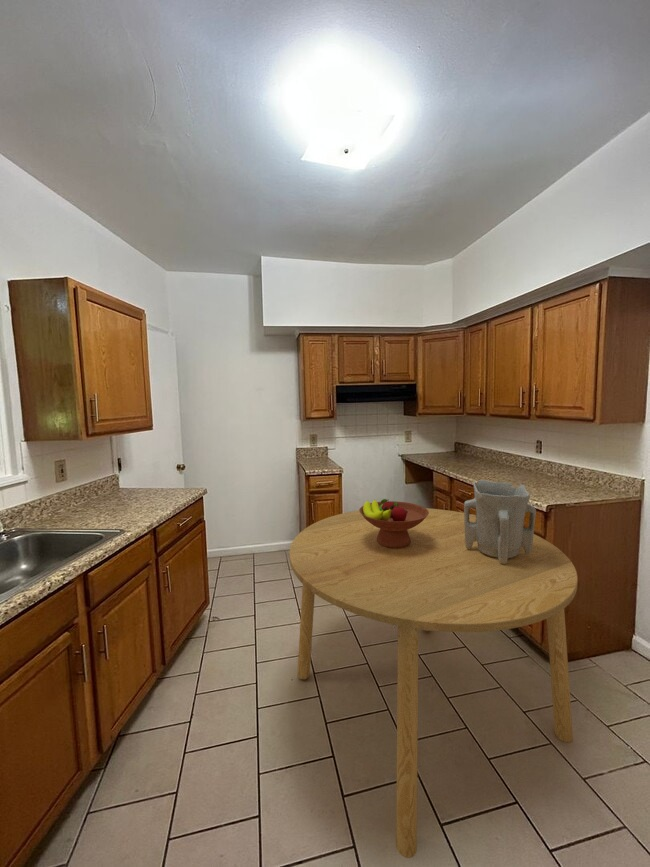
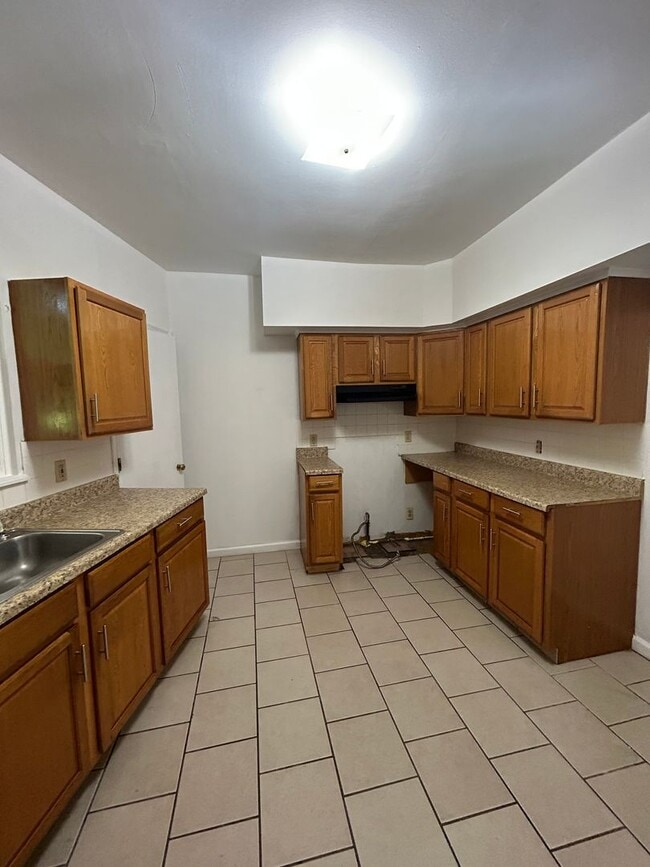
- vase [463,479,537,564]
- fruit bowl [358,498,429,548]
- dining table [289,507,579,859]
